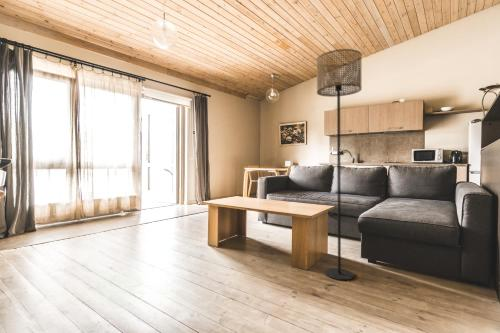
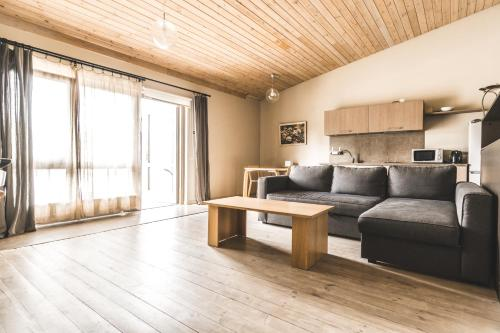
- floor lamp [316,48,363,281]
